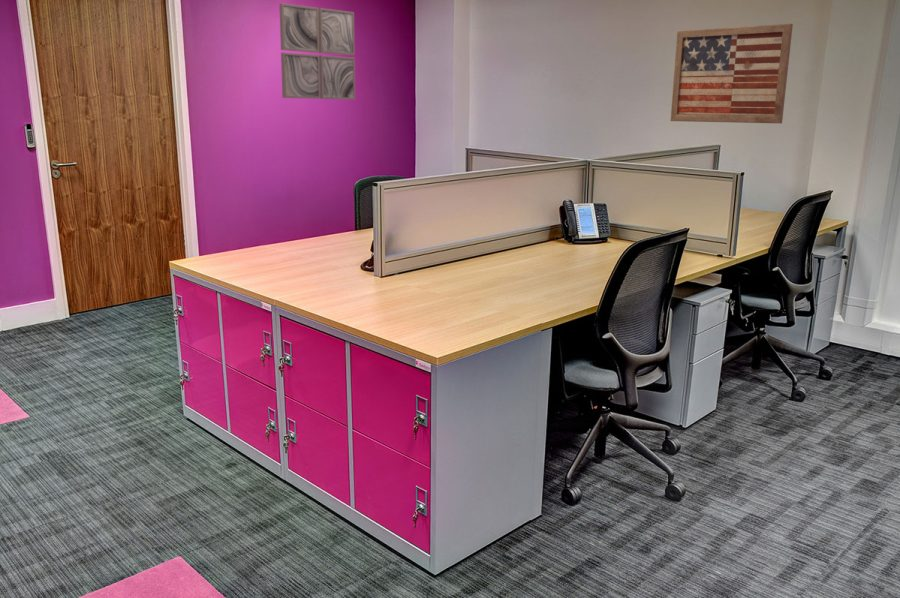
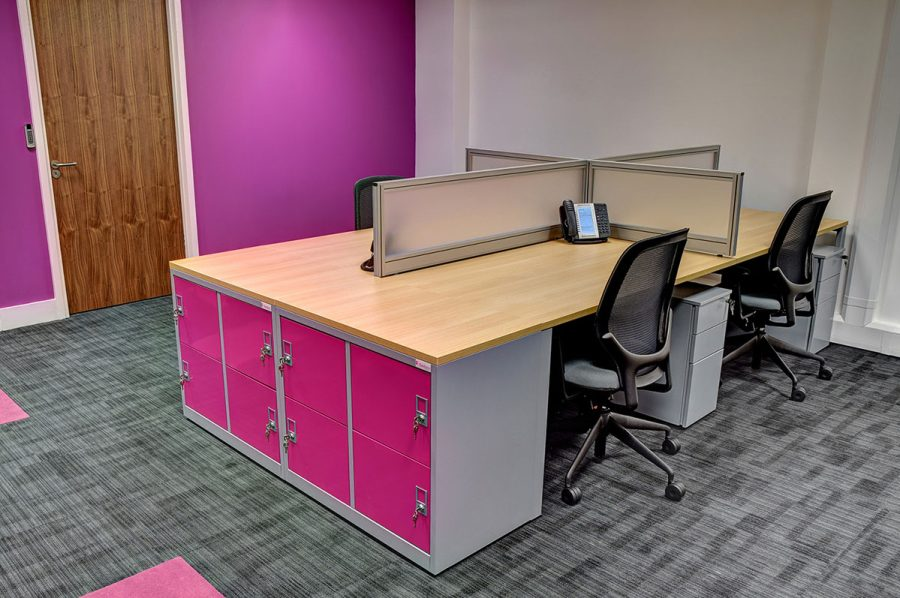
- wall art [278,2,356,101]
- wall art [670,23,794,124]
